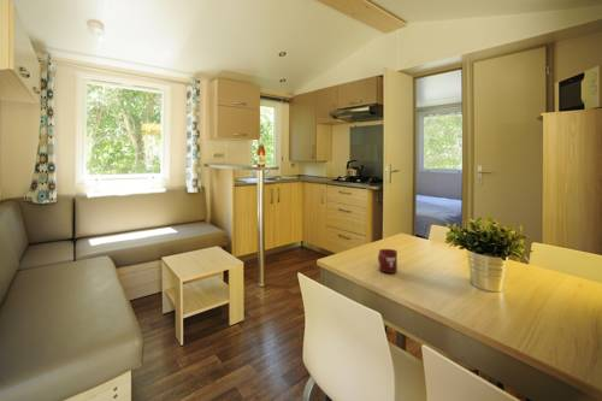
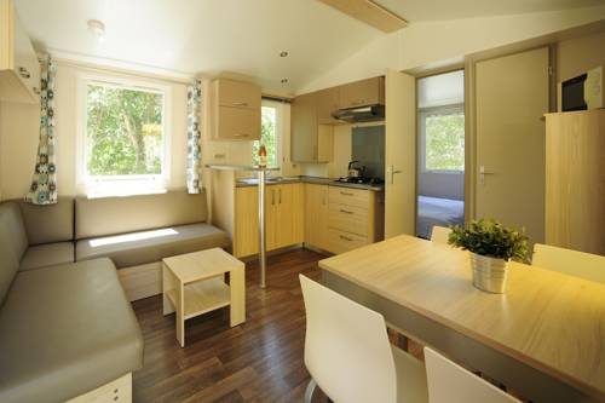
- cup [377,248,399,275]
